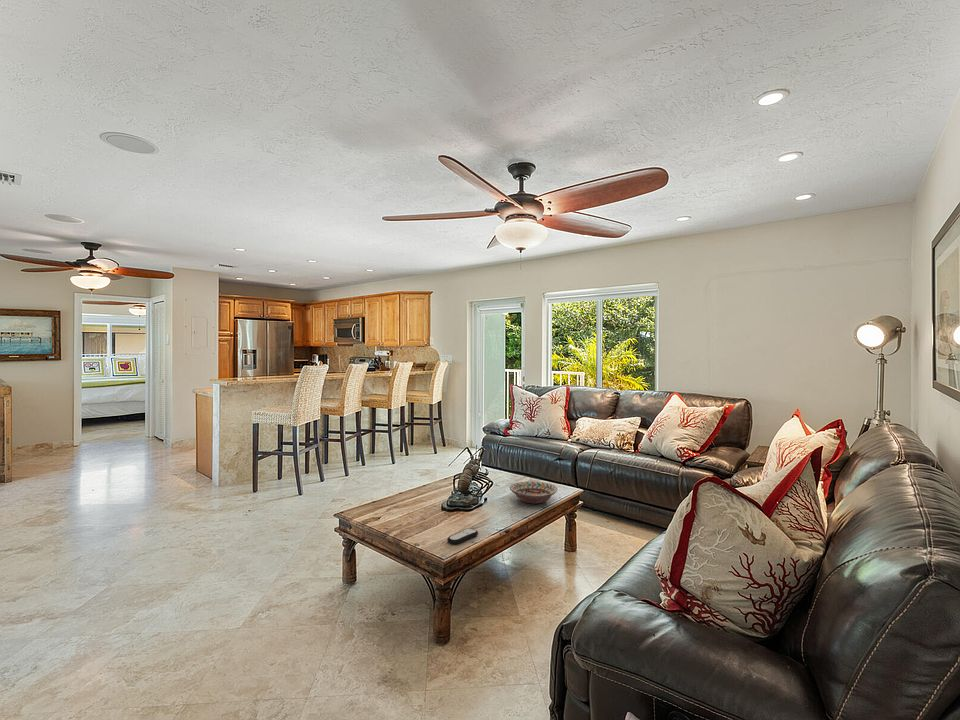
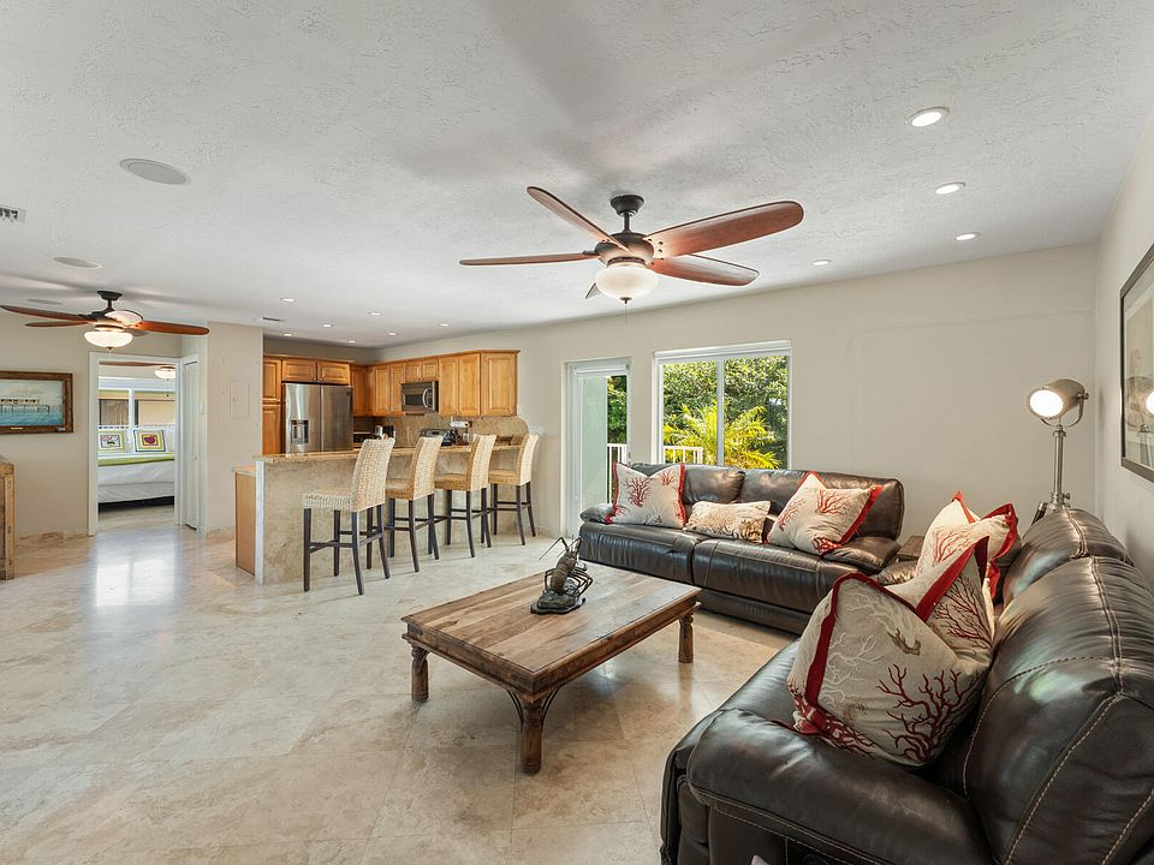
- remote control [446,527,479,545]
- decorative bowl [509,481,559,504]
